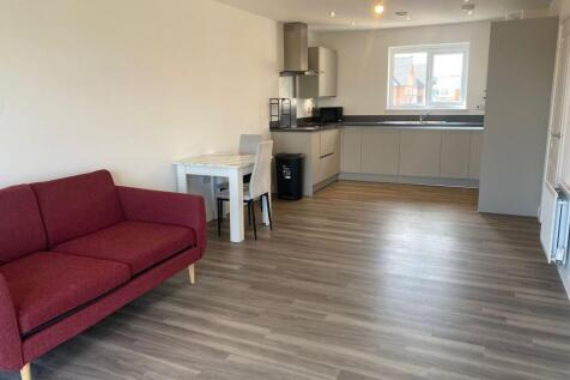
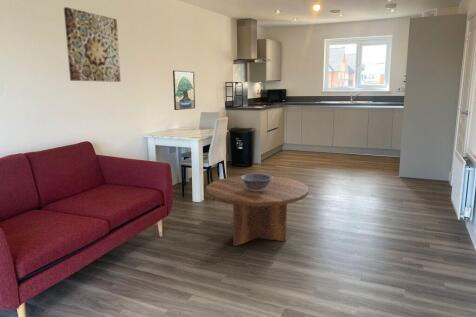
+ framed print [172,69,196,111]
+ decorative bowl [240,173,273,191]
+ wall art [63,6,122,83]
+ coffee table [204,175,310,247]
